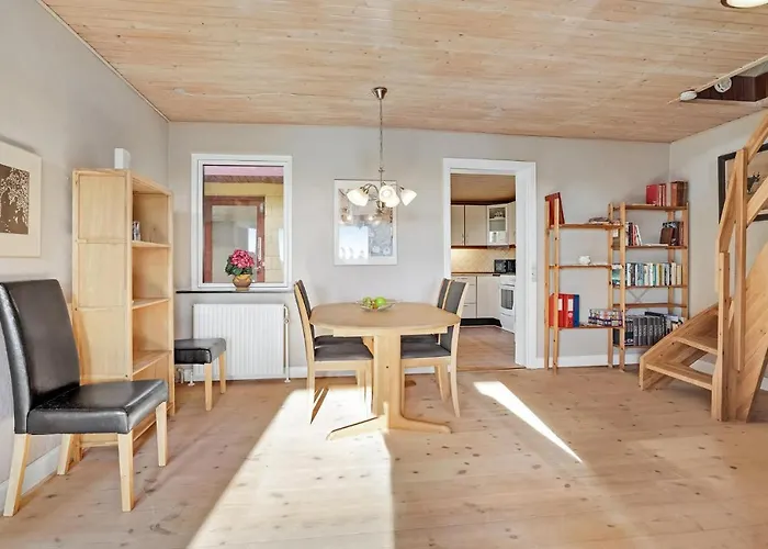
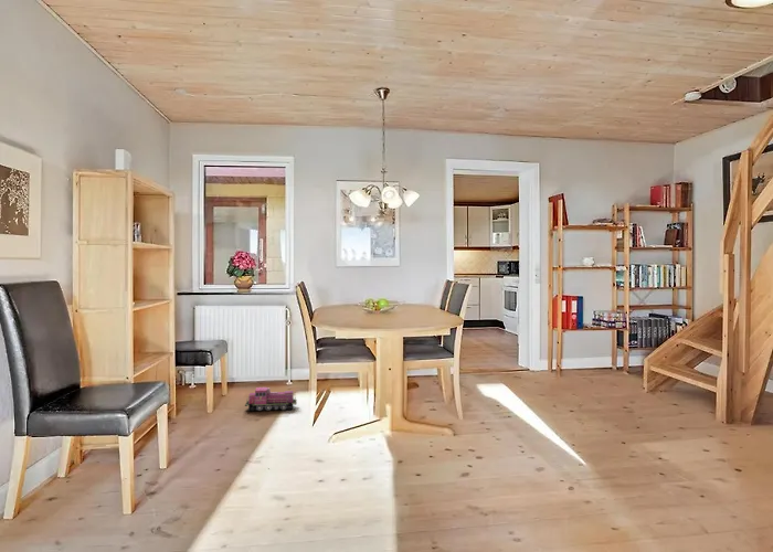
+ toy train [244,386,298,412]
